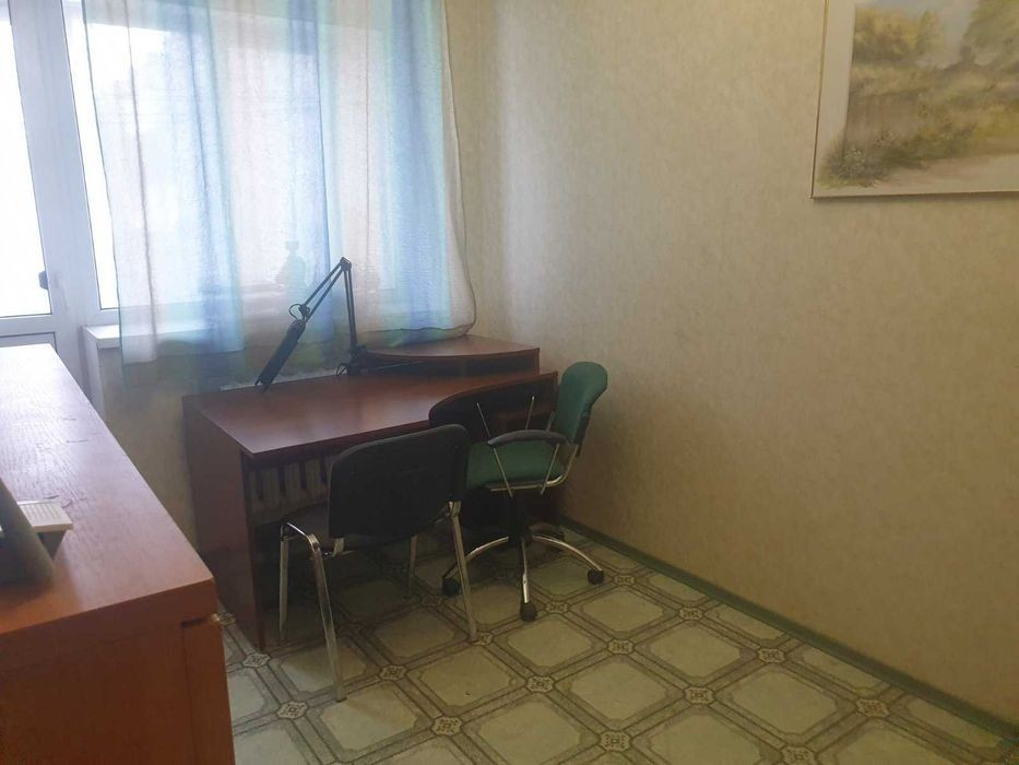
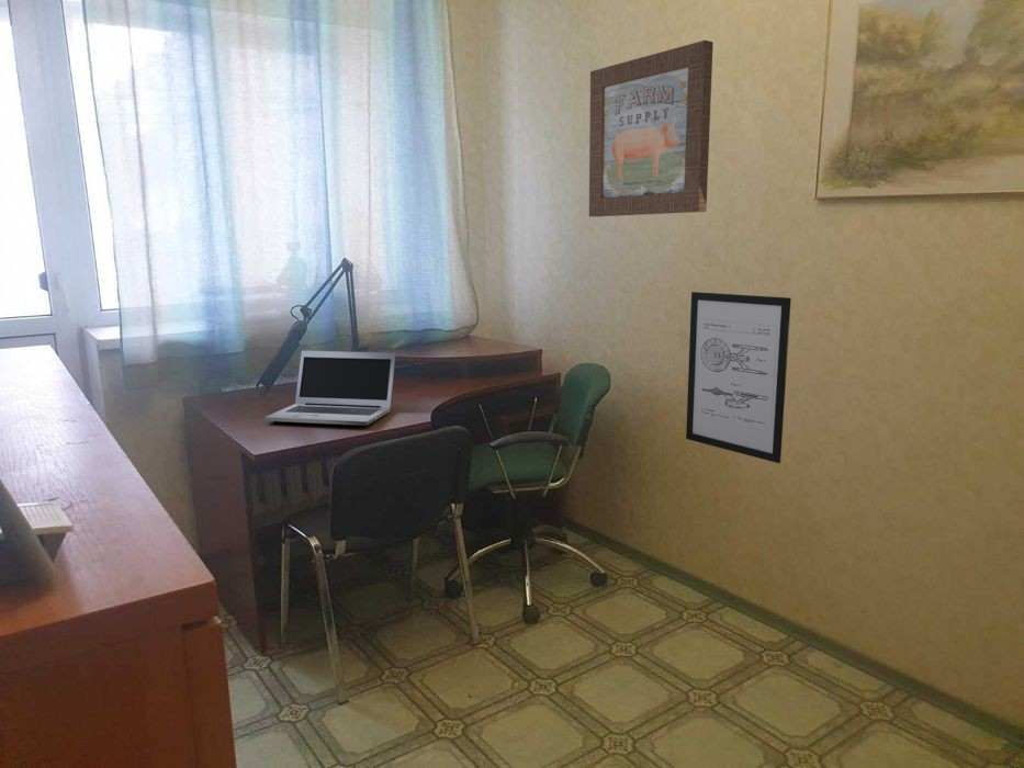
+ laptop [263,350,397,427]
+ wall art [588,39,714,217]
+ wall art [685,291,792,464]
